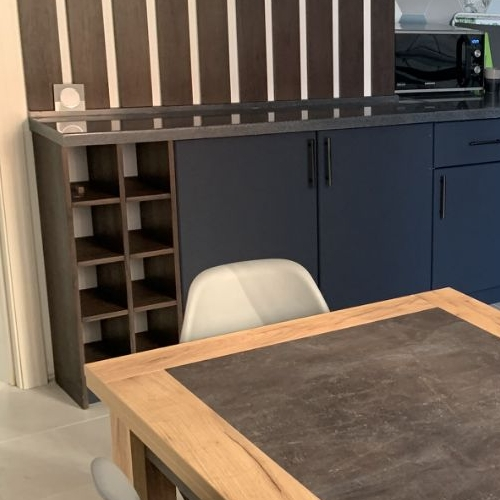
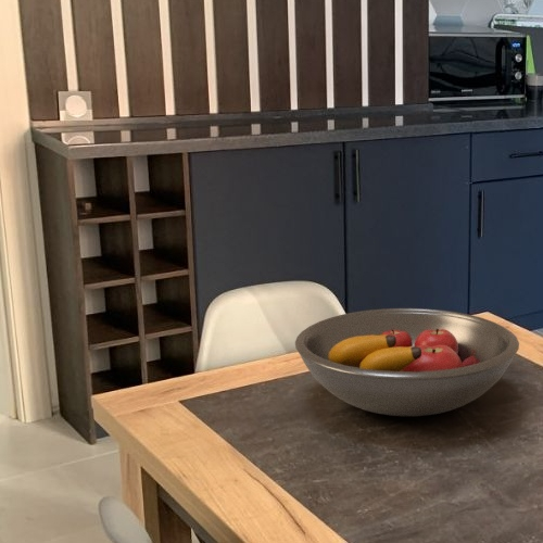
+ fruit bowl [294,307,520,417]
